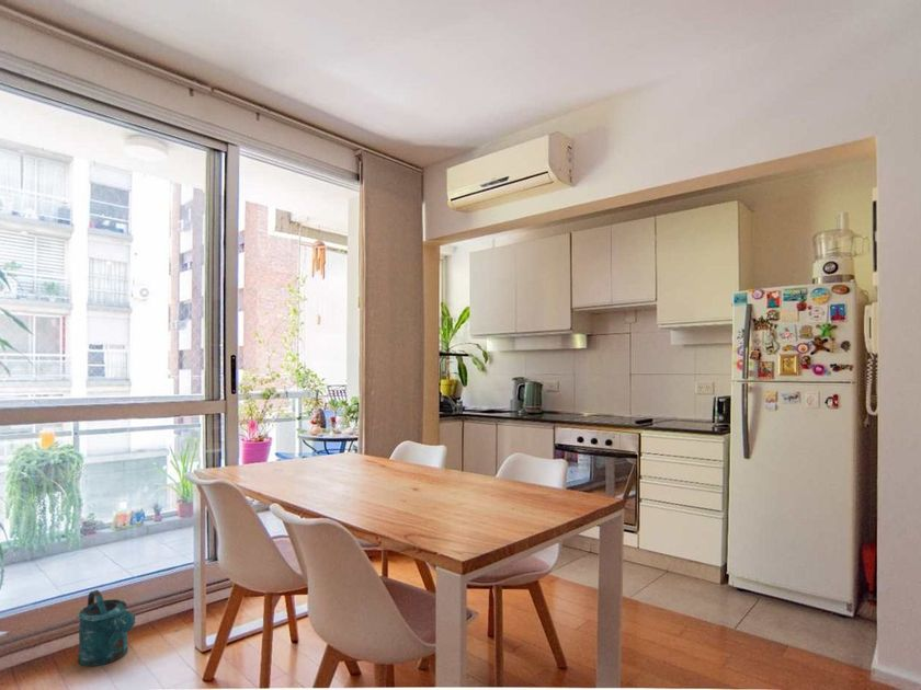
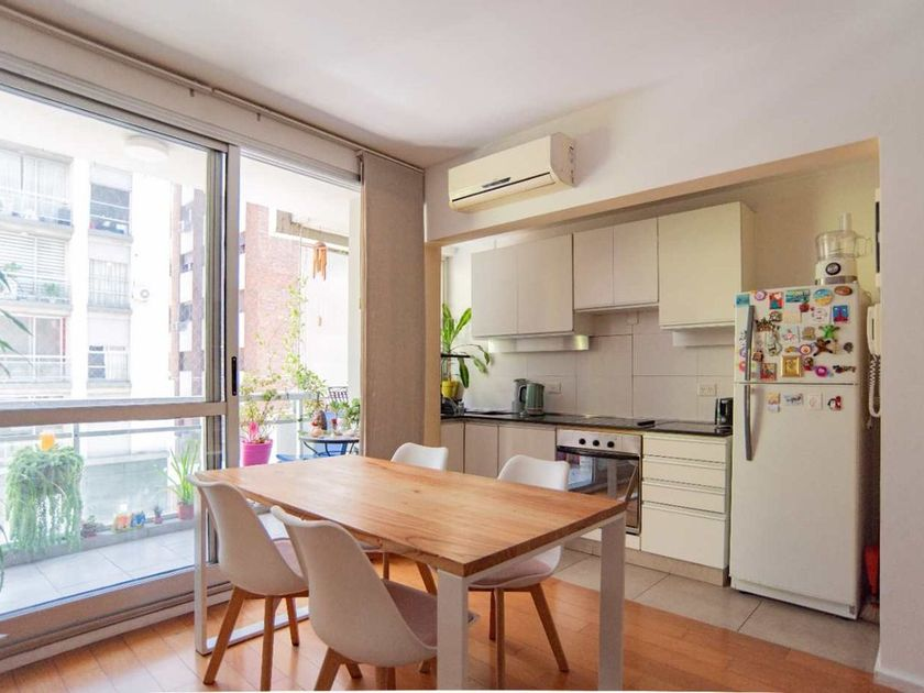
- watering can [78,589,136,667]
